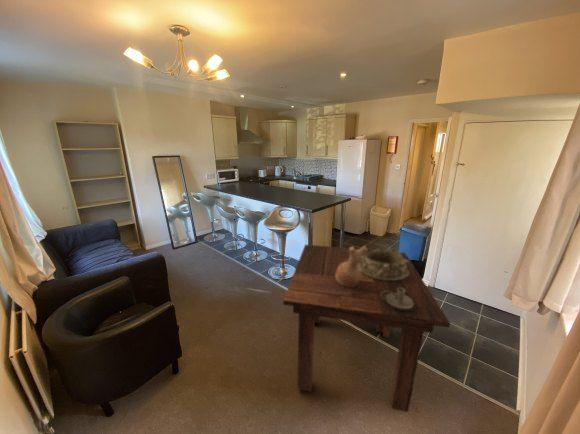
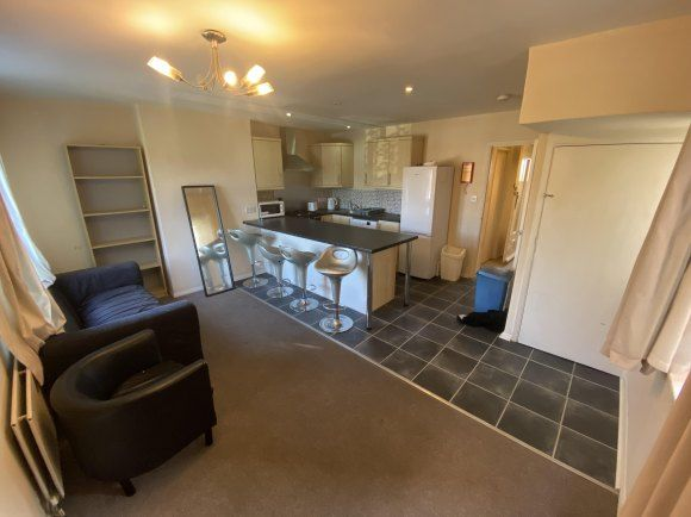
- dining table [282,243,451,413]
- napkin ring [358,247,409,281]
- vase [336,245,368,287]
- candle holder [380,288,414,310]
